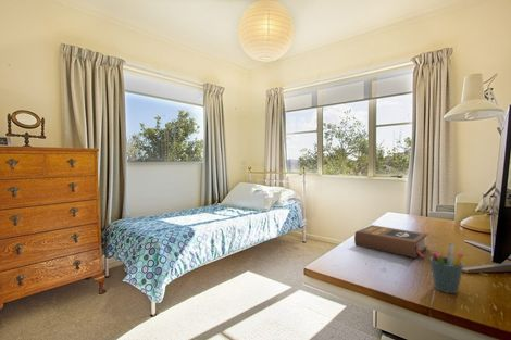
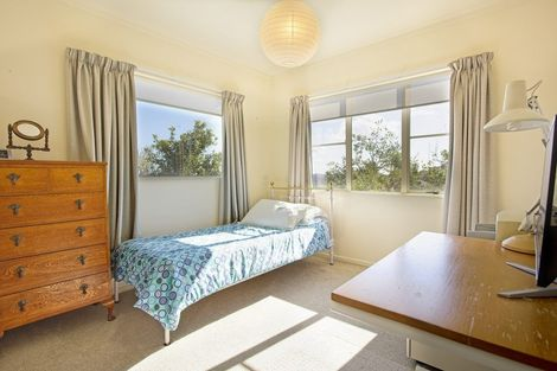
- pen holder [428,242,464,294]
- book [353,224,428,259]
